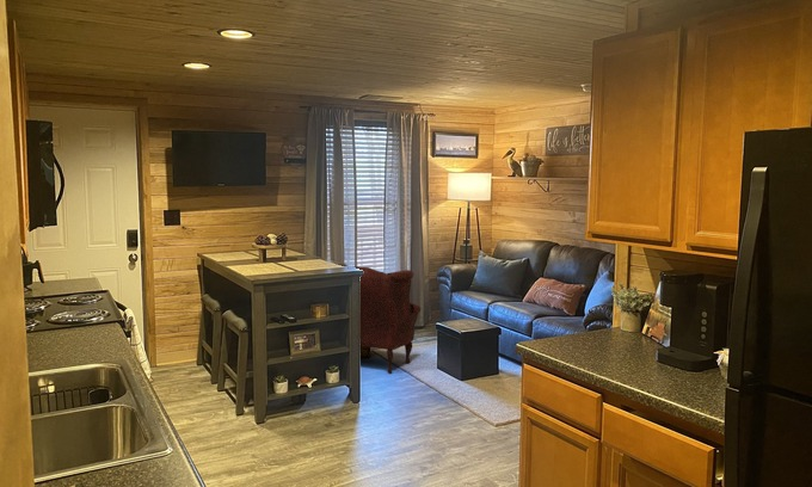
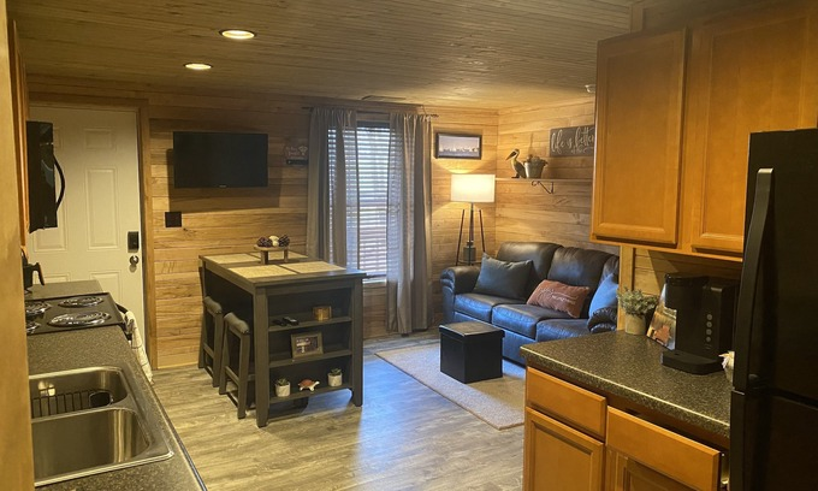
- tartan [338,263,422,374]
